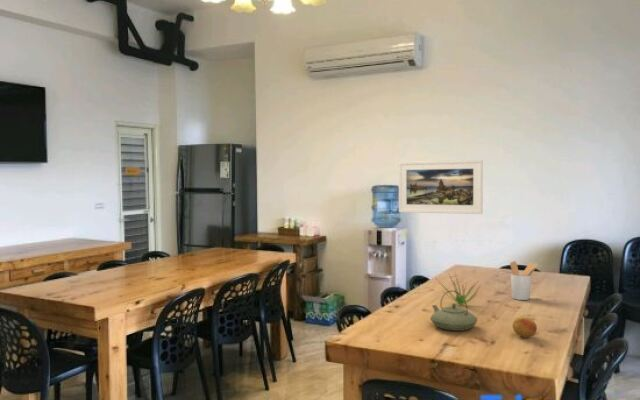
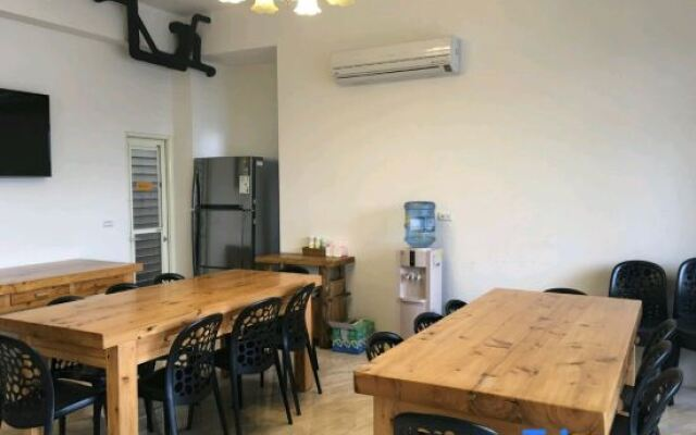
- fruit [512,315,538,339]
- teapot [429,290,479,332]
- utensil holder [509,260,539,301]
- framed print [398,159,484,215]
- succulent plant [436,272,481,306]
